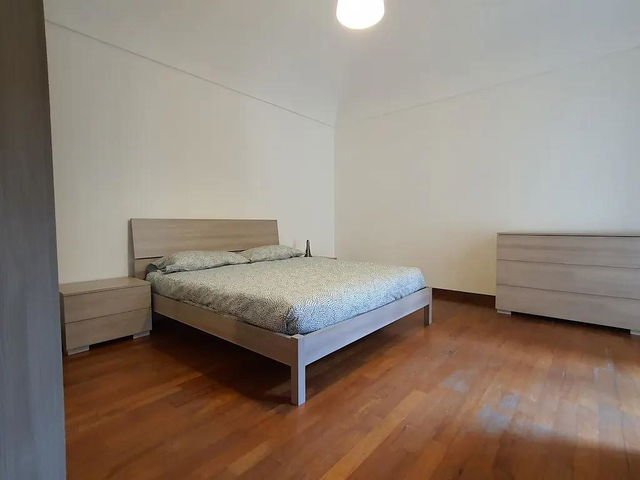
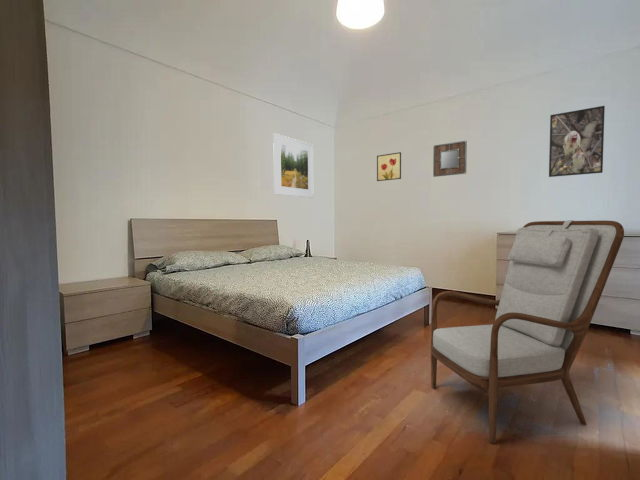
+ armchair [430,219,625,444]
+ wall art [376,151,402,182]
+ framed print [548,105,606,178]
+ home mirror [432,140,468,178]
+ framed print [272,132,315,199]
